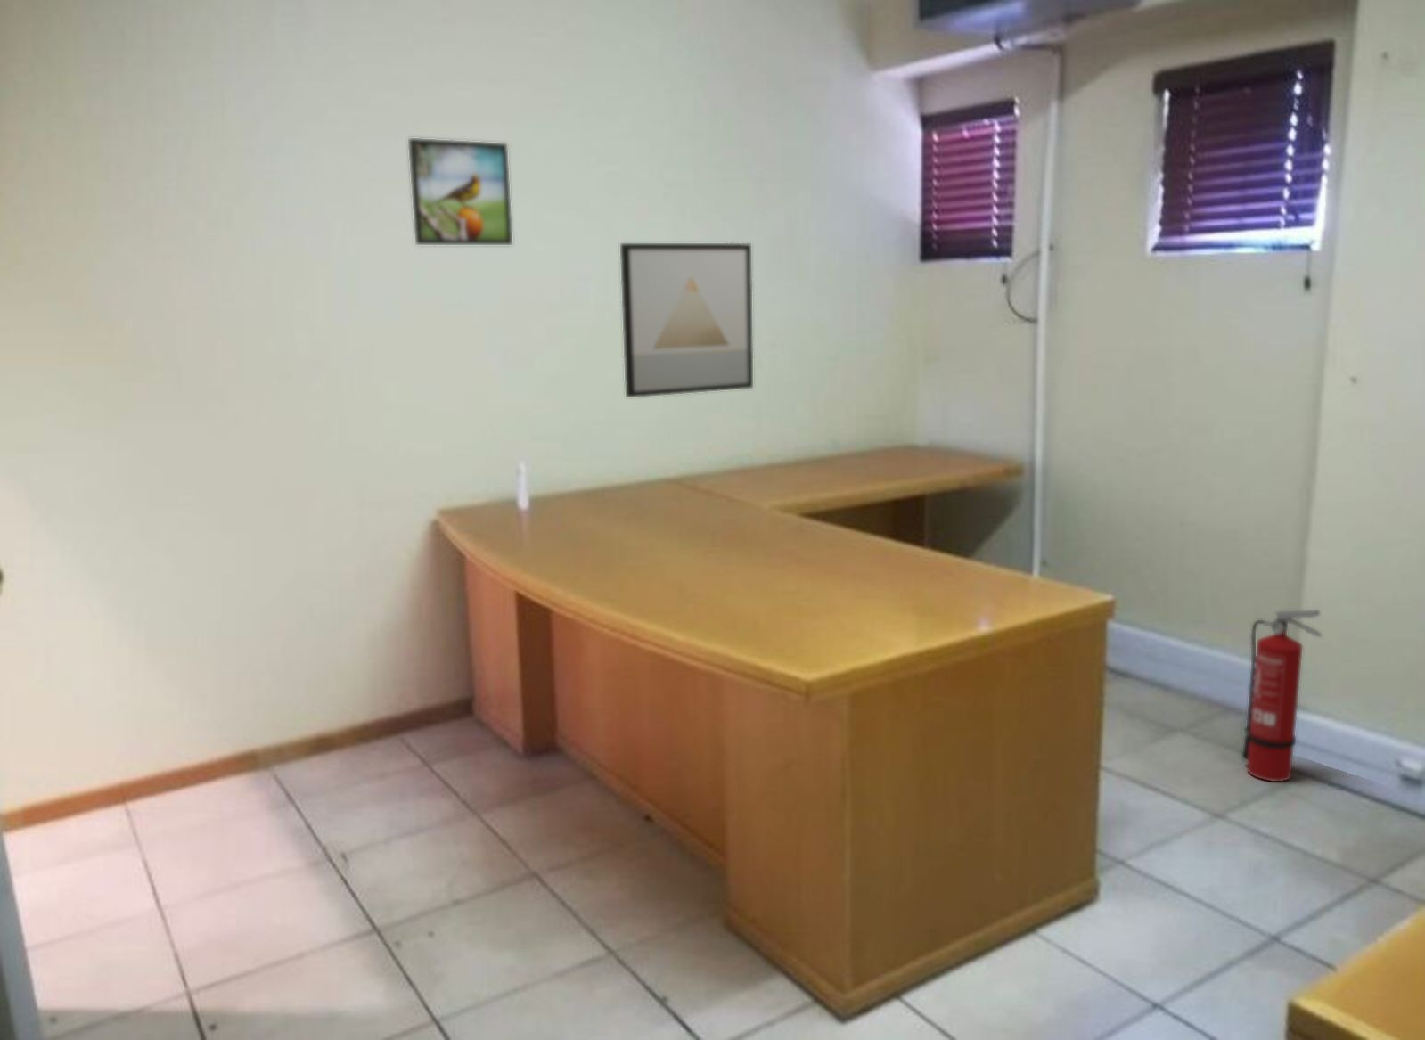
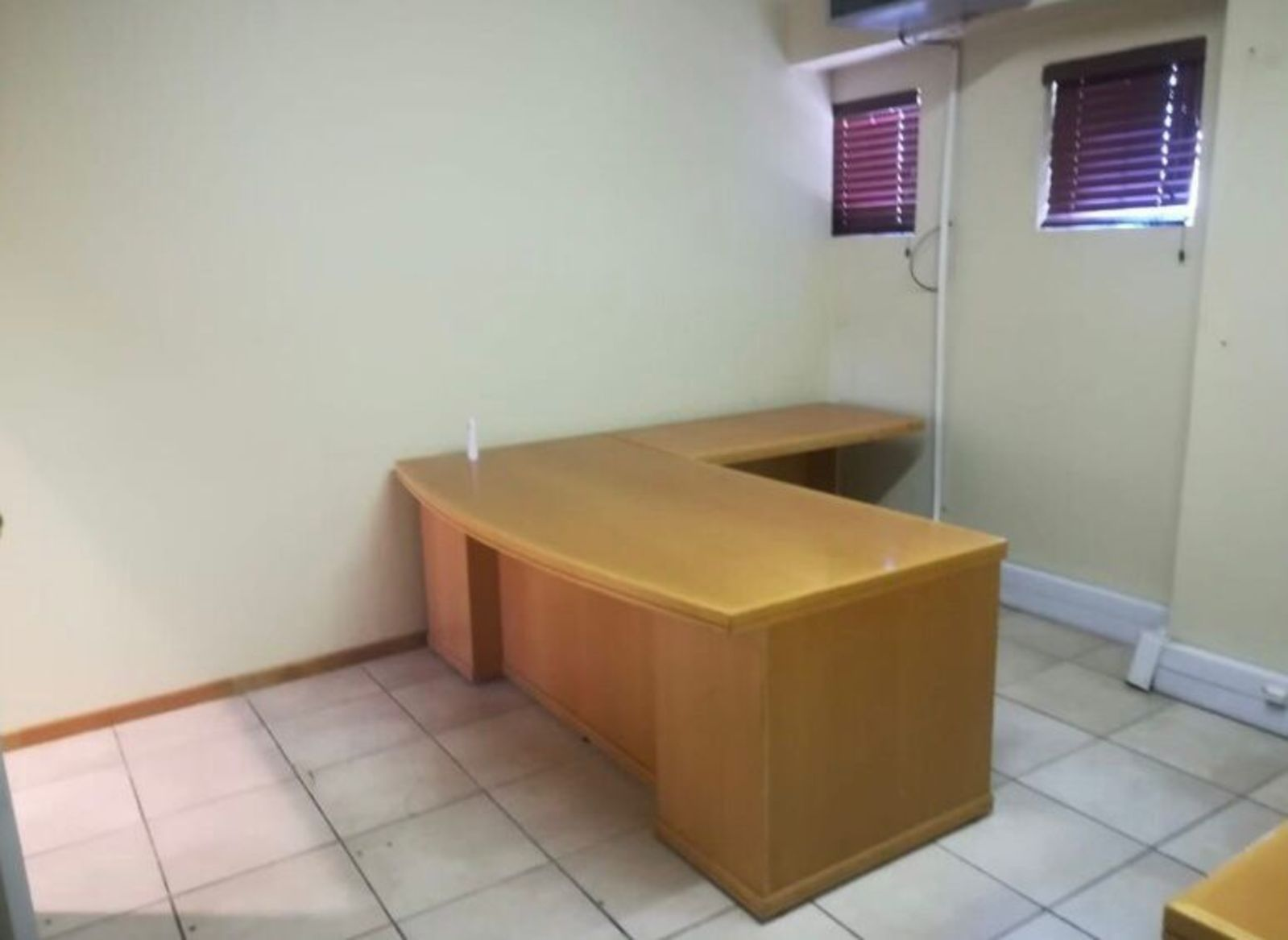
- fire extinguisher [1241,609,1322,782]
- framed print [407,137,513,246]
- wall art [620,242,753,398]
